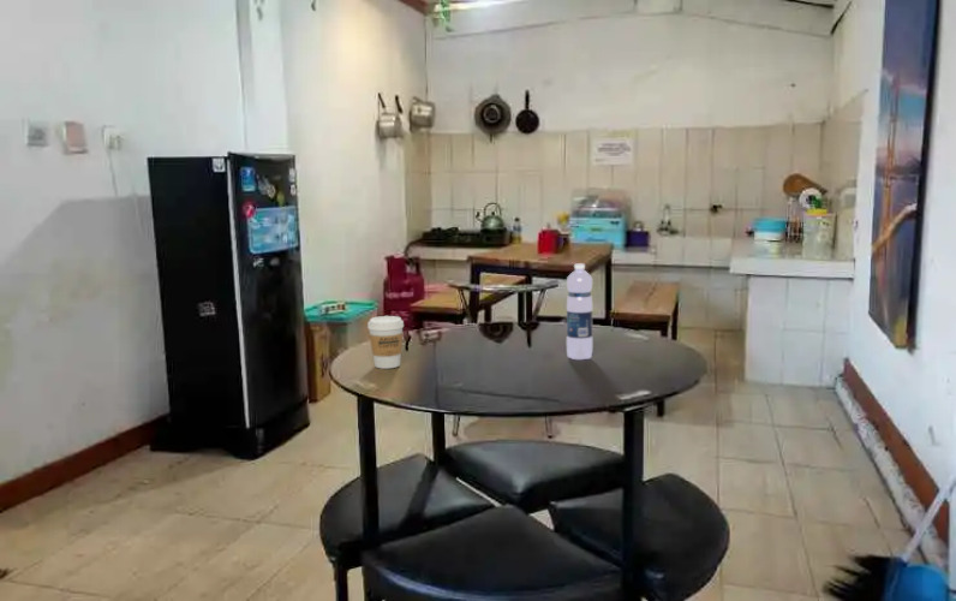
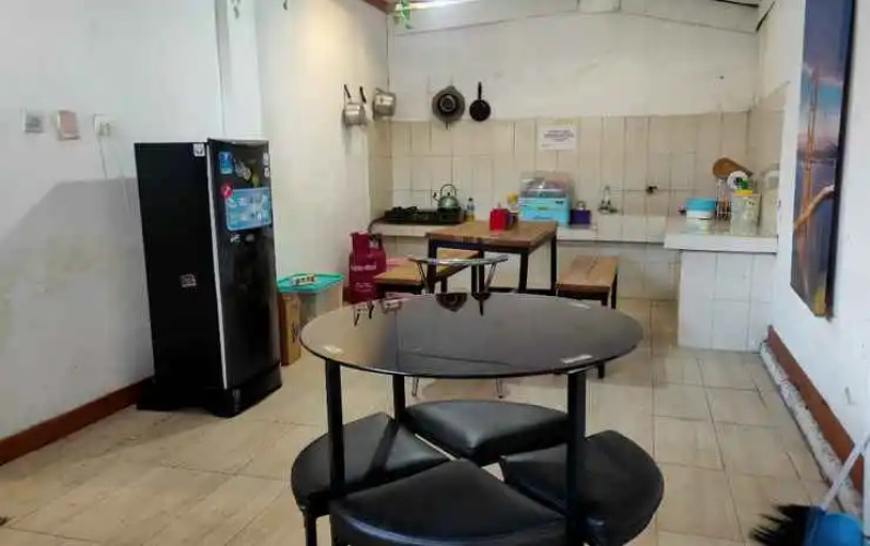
- water bottle [566,263,593,361]
- coffee cup [366,315,405,370]
